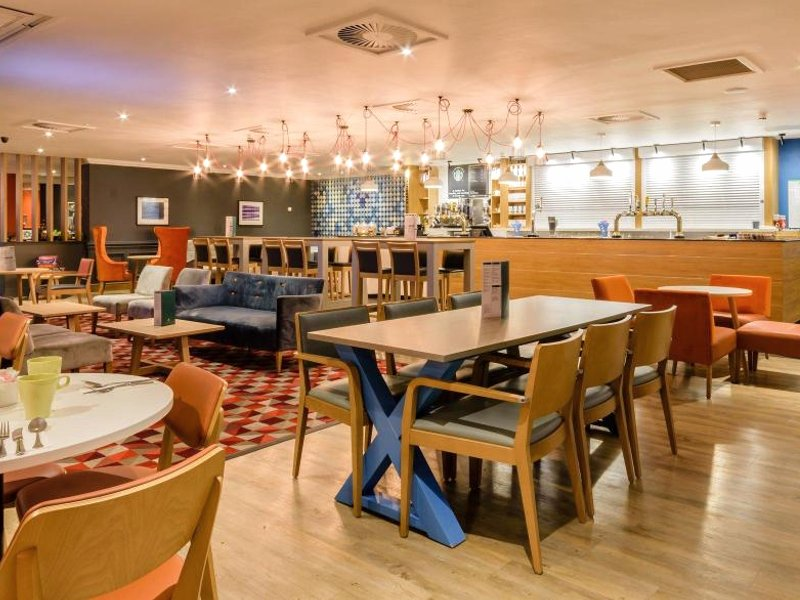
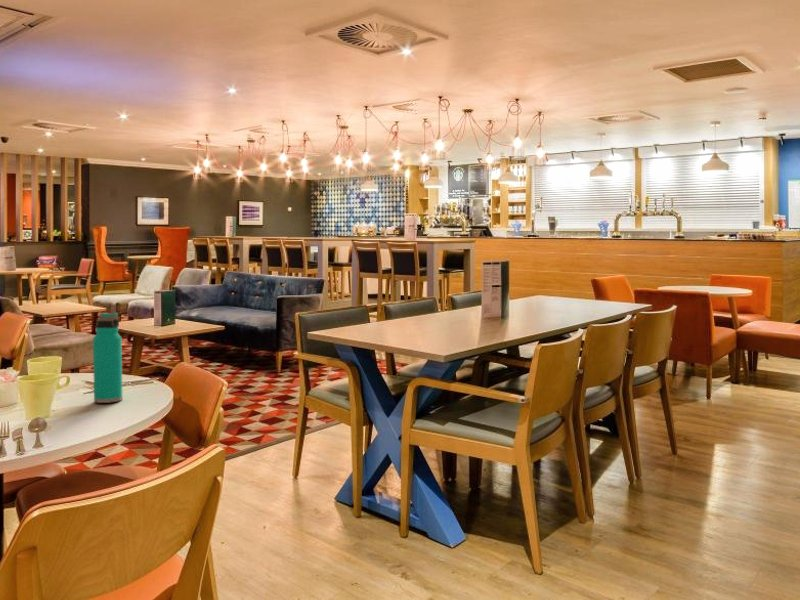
+ water bottle [92,312,124,404]
